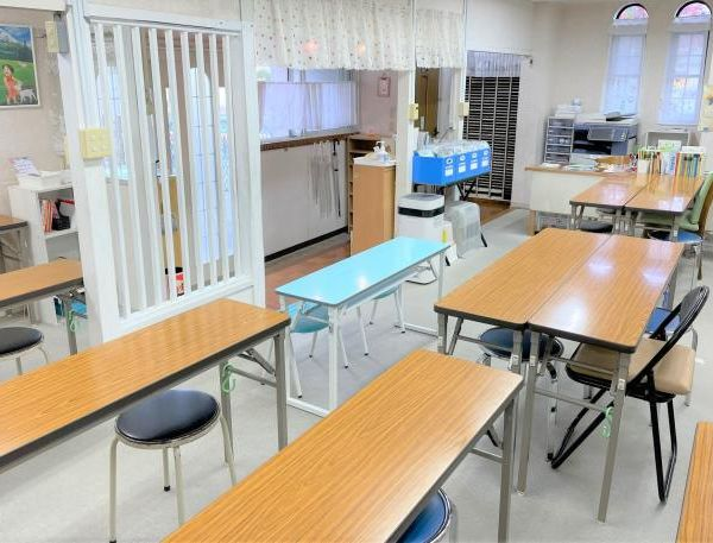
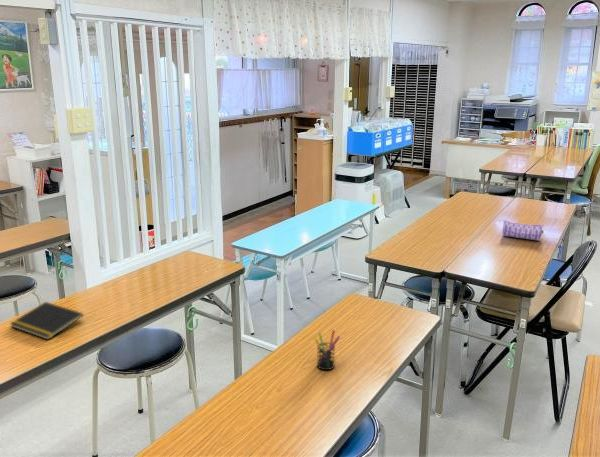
+ pencil case [501,219,544,241]
+ pen holder [314,329,341,371]
+ notepad [9,301,84,341]
